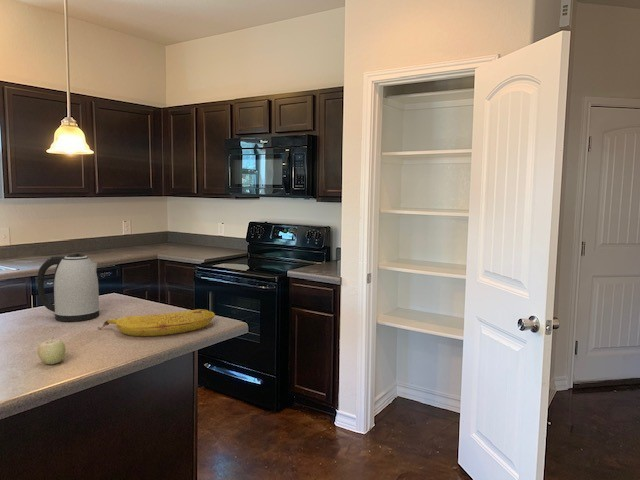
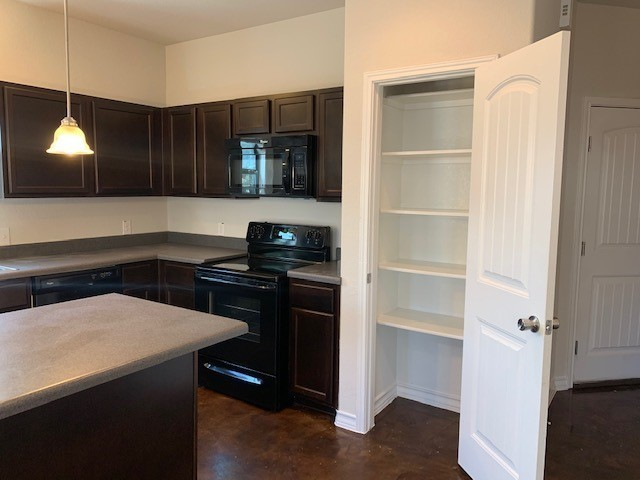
- fruit [97,308,216,337]
- fruit [37,336,67,365]
- kettle [37,253,100,322]
